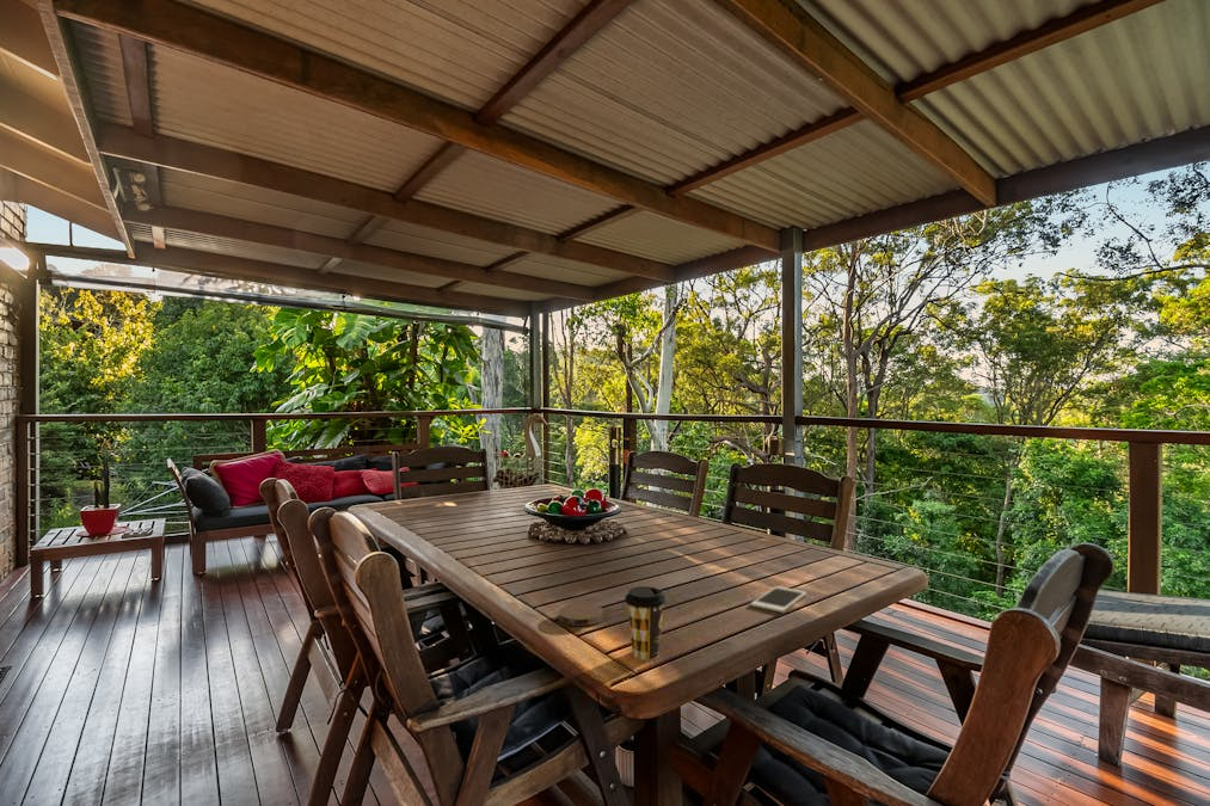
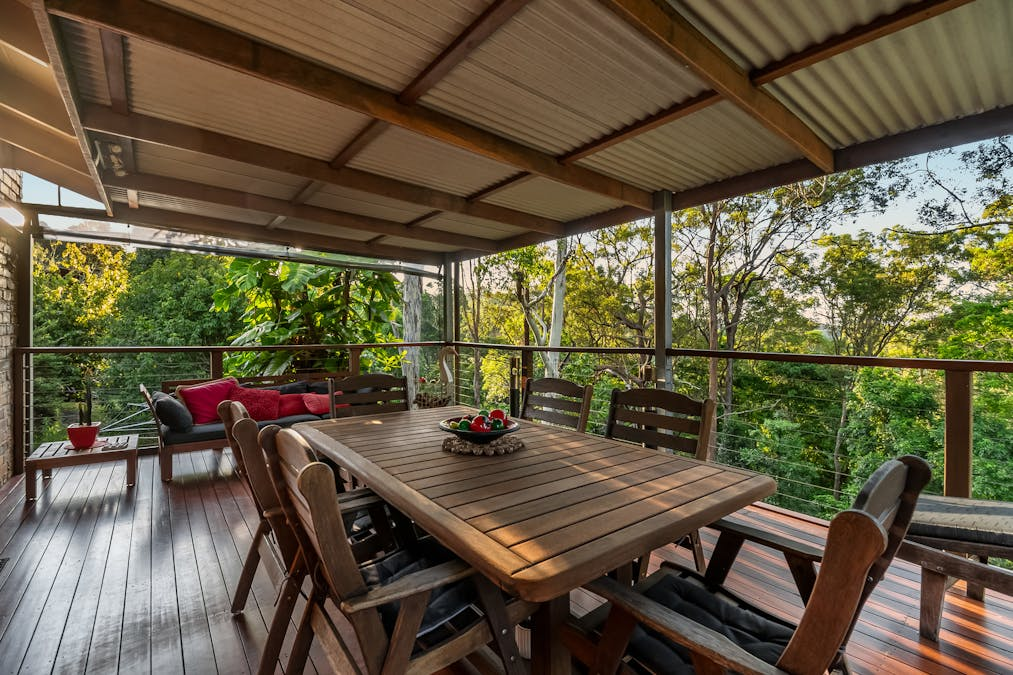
- cell phone [750,585,807,614]
- coffee cup [624,585,667,662]
- coaster [558,602,604,627]
